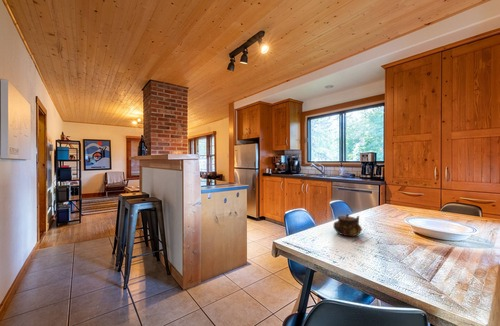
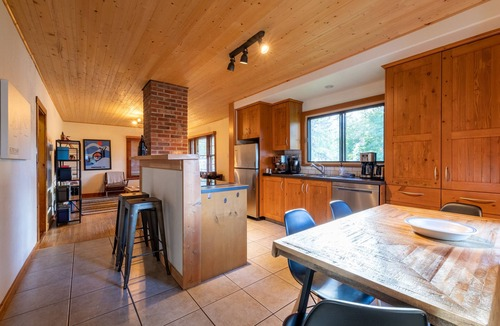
- teapot [332,213,363,237]
